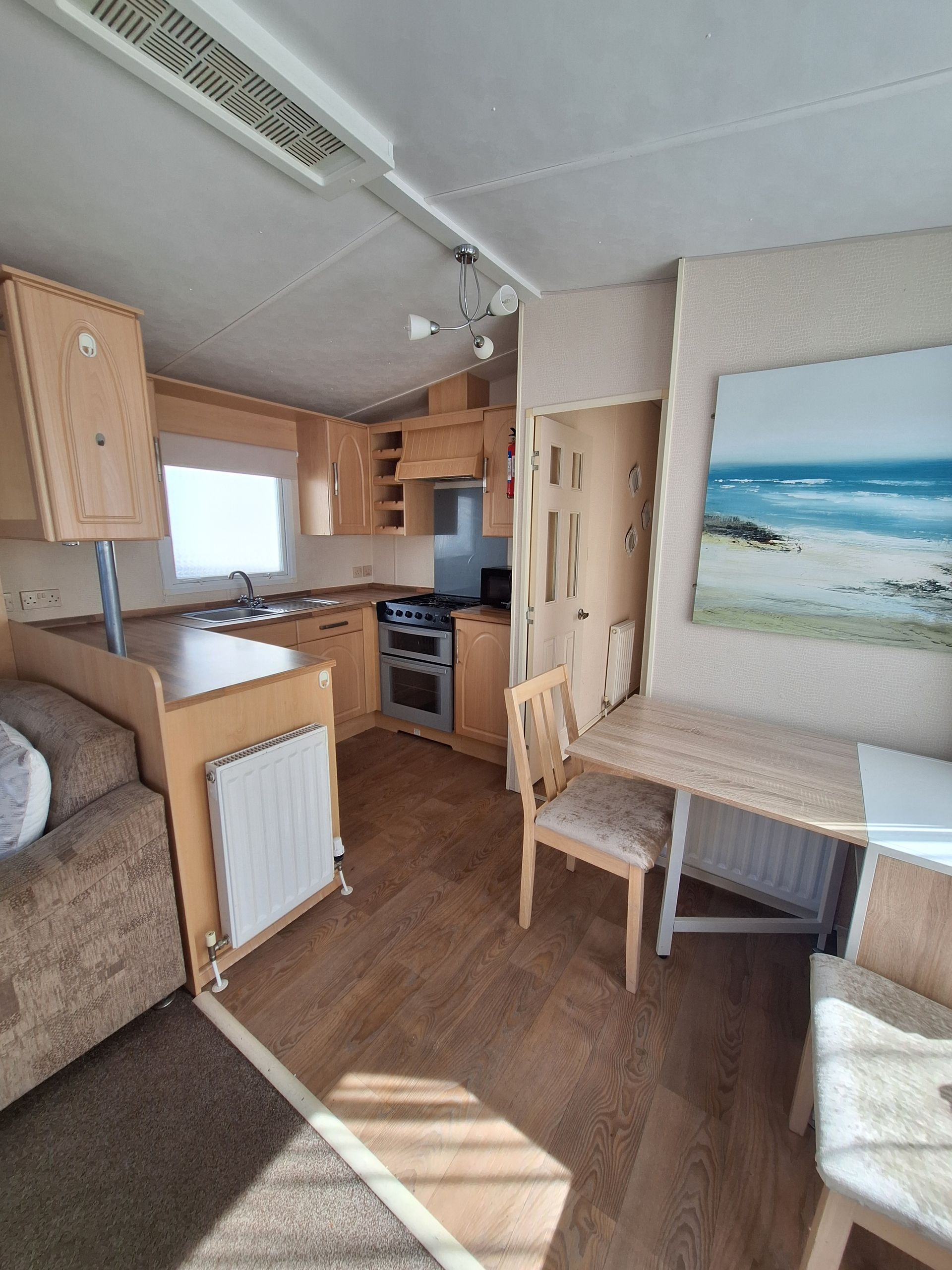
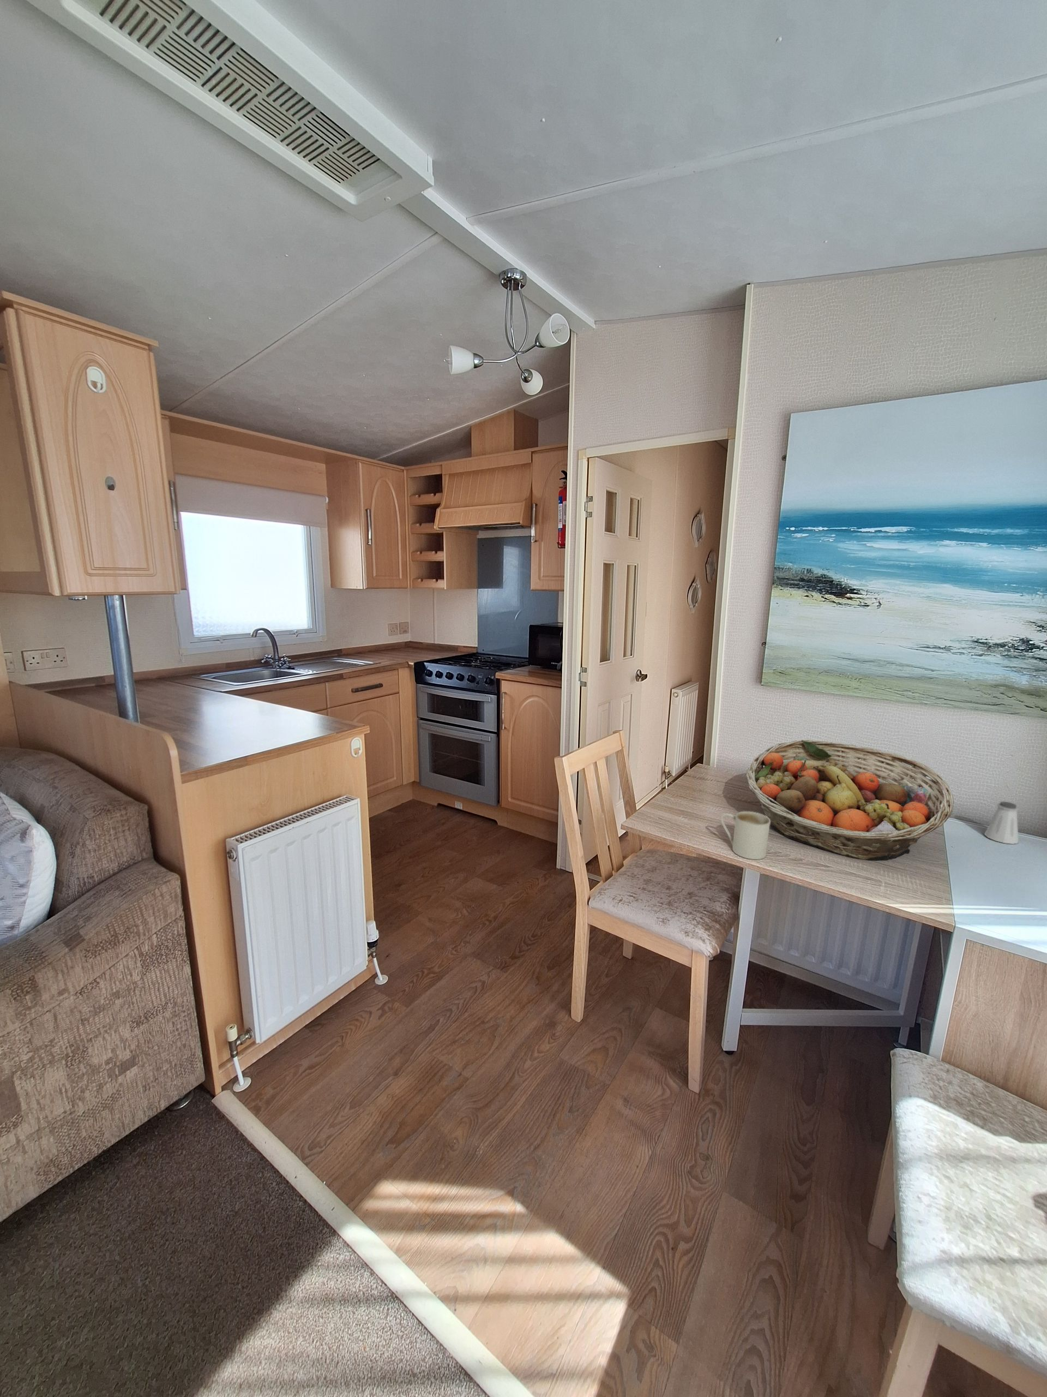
+ mug [720,811,771,860]
+ saltshaker [983,801,1020,845]
+ fruit basket [746,739,955,861]
